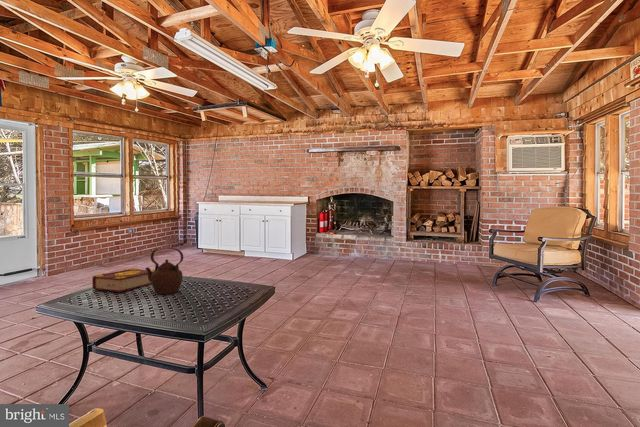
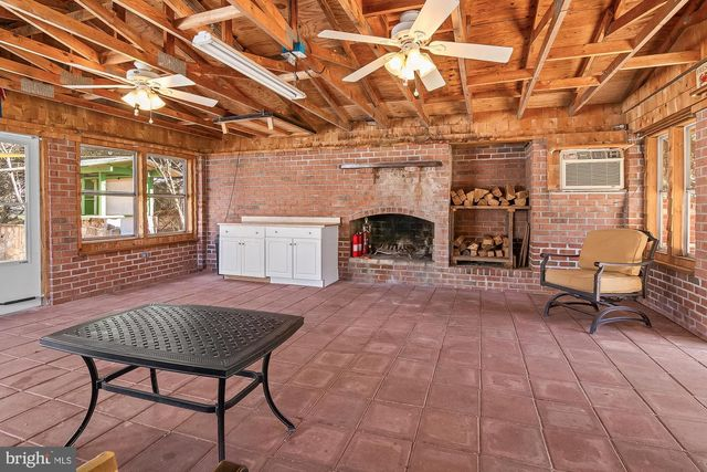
- teapot [144,247,184,295]
- book [91,267,155,293]
